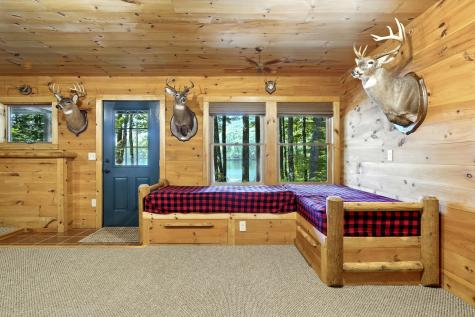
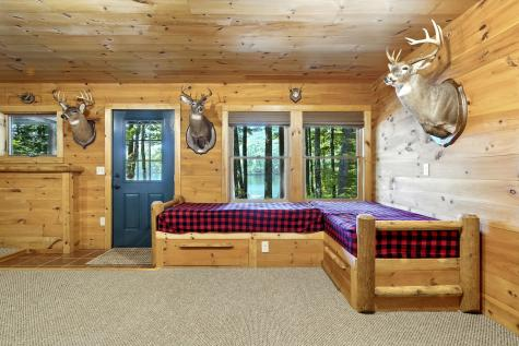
- ceiling fan [234,45,289,75]
